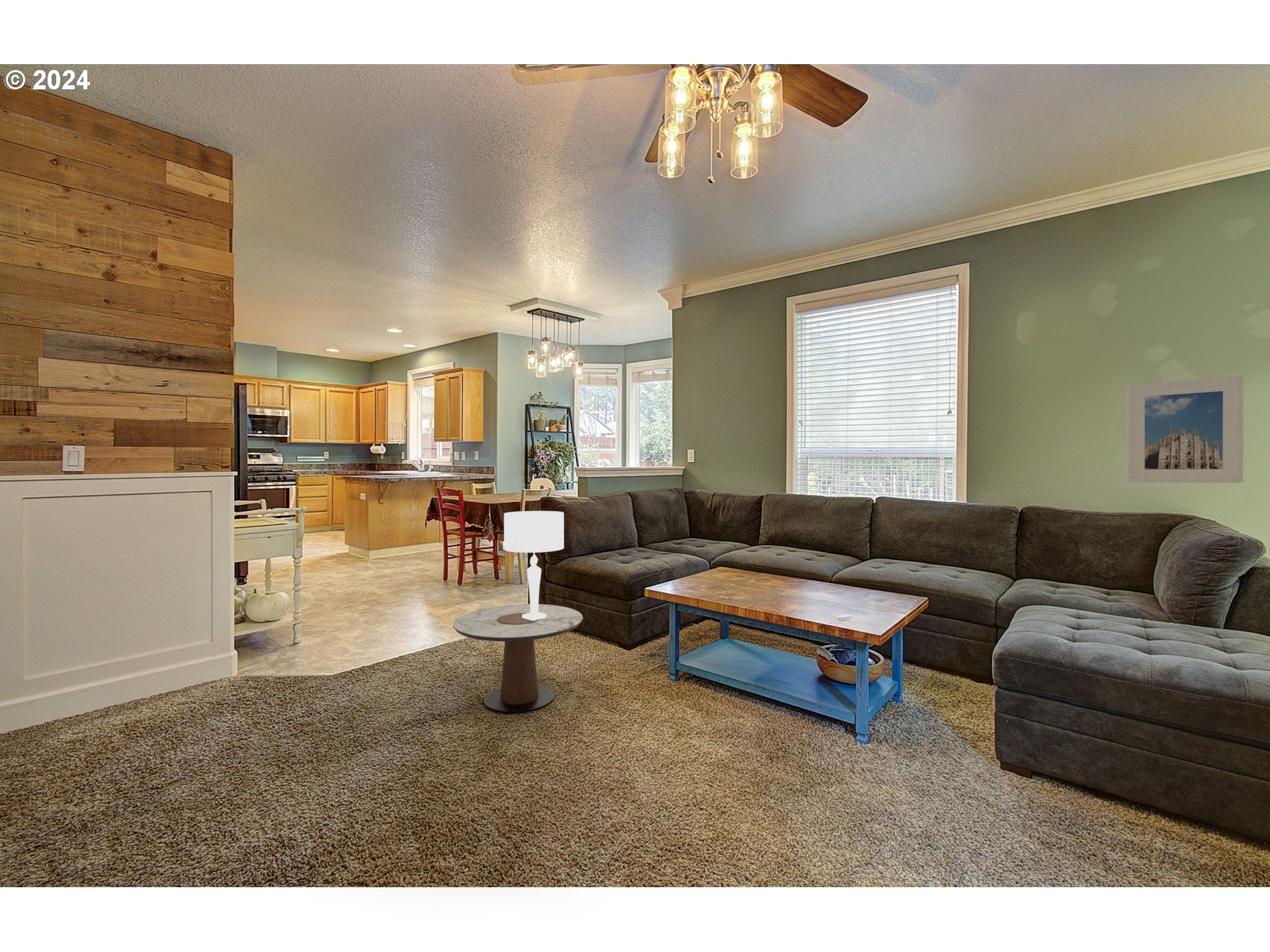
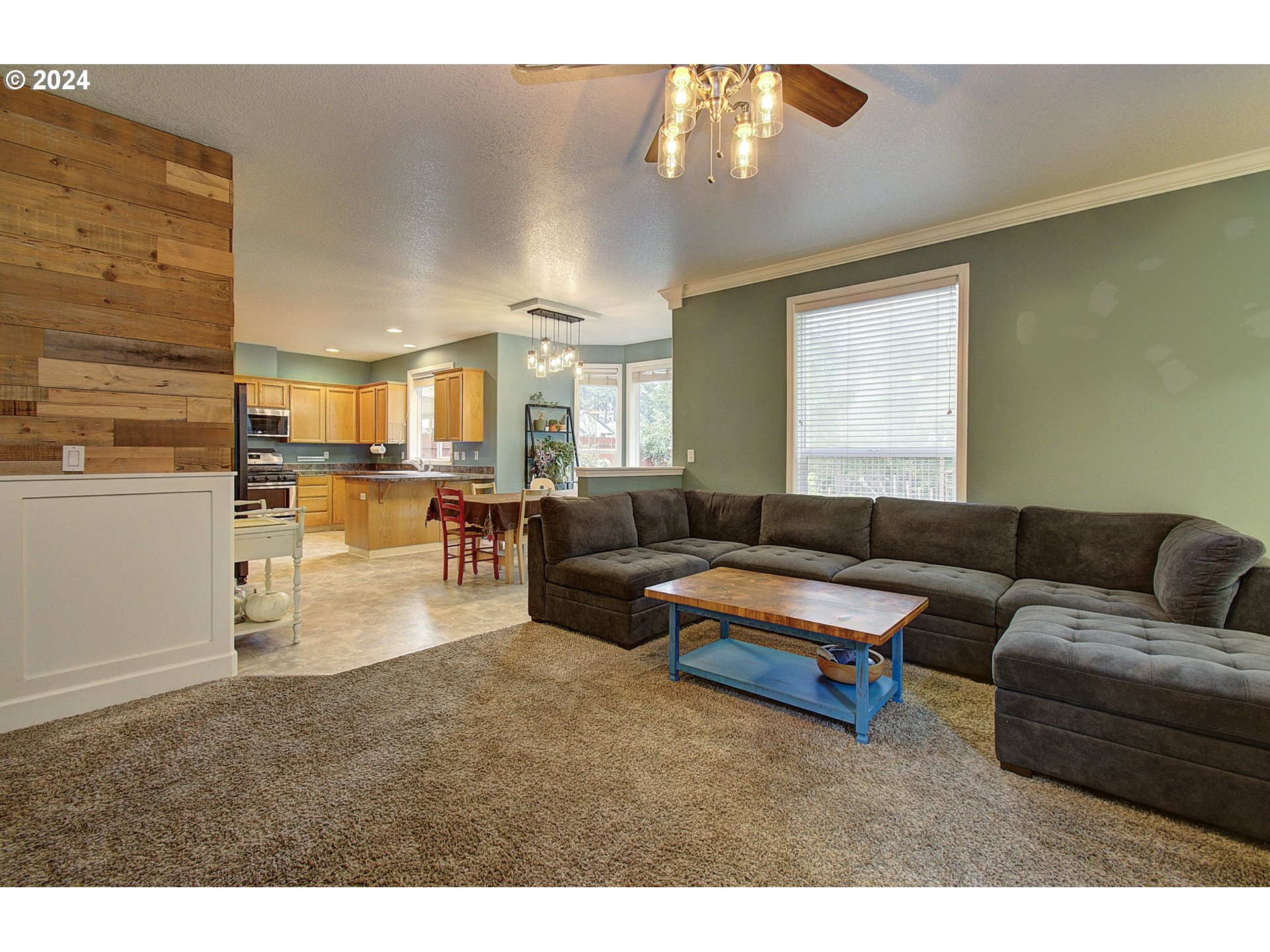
- side table [452,604,583,713]
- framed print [1126,375,1244,483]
- table lamp [503,510,564,621]
